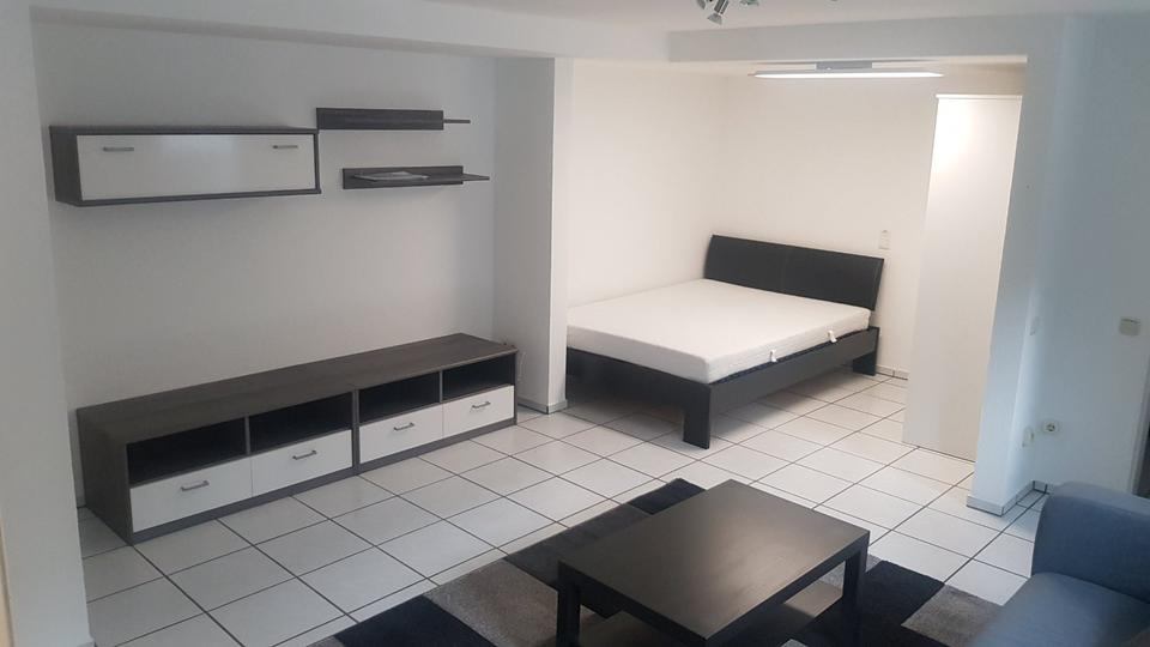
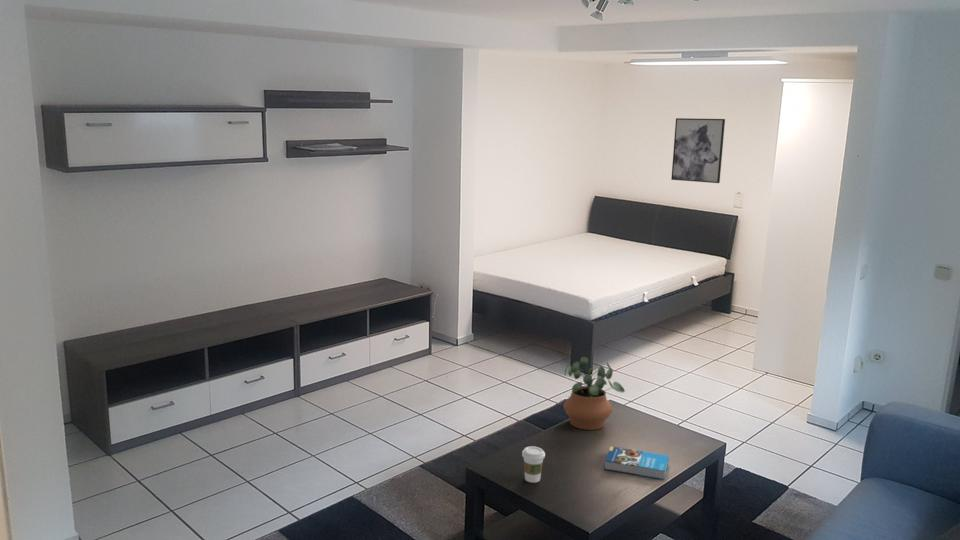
+ coffee cup [521,445,546,484]
+ book [603,445,670,480]
+ wall art [671,117,726,184]
+ potted plant [562,356,626,431]
